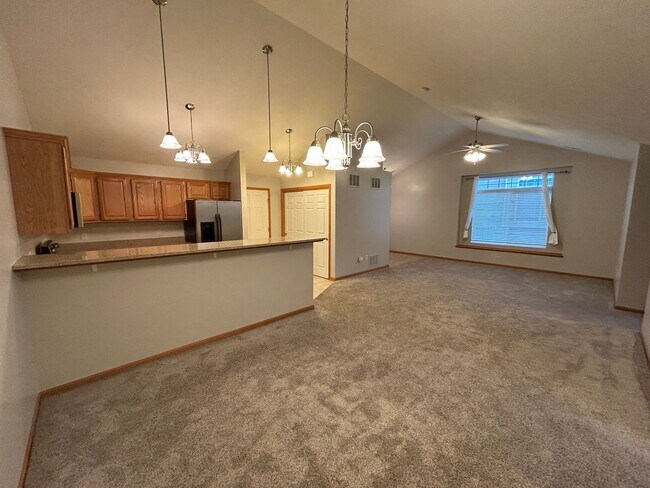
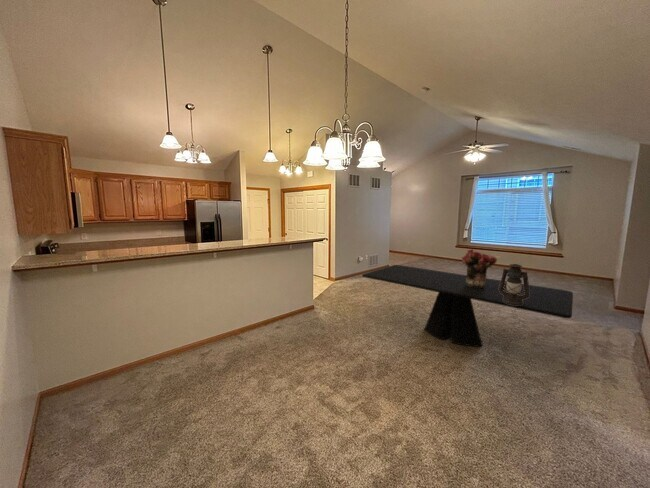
+ dining table [361,264,574,348]
+ lantern [499,263,530,305]
+ bouquet [460,248,498,288]
